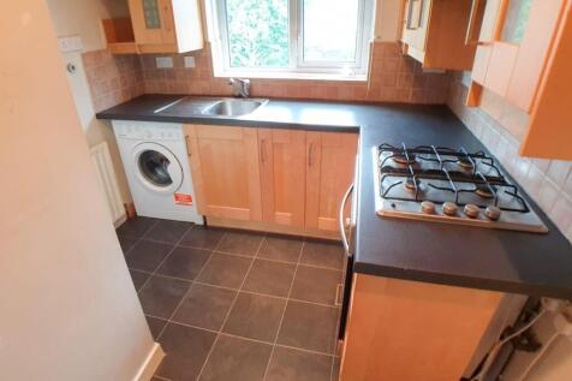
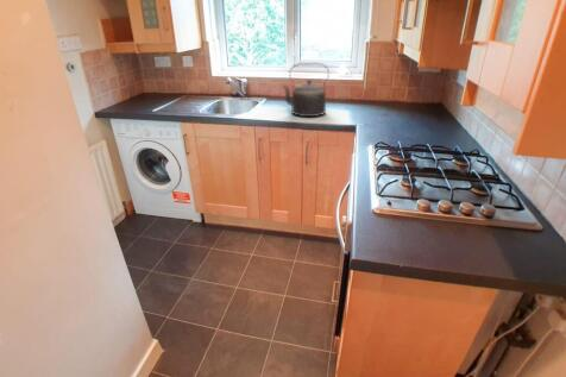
+ kettle [281,62,331,118]
